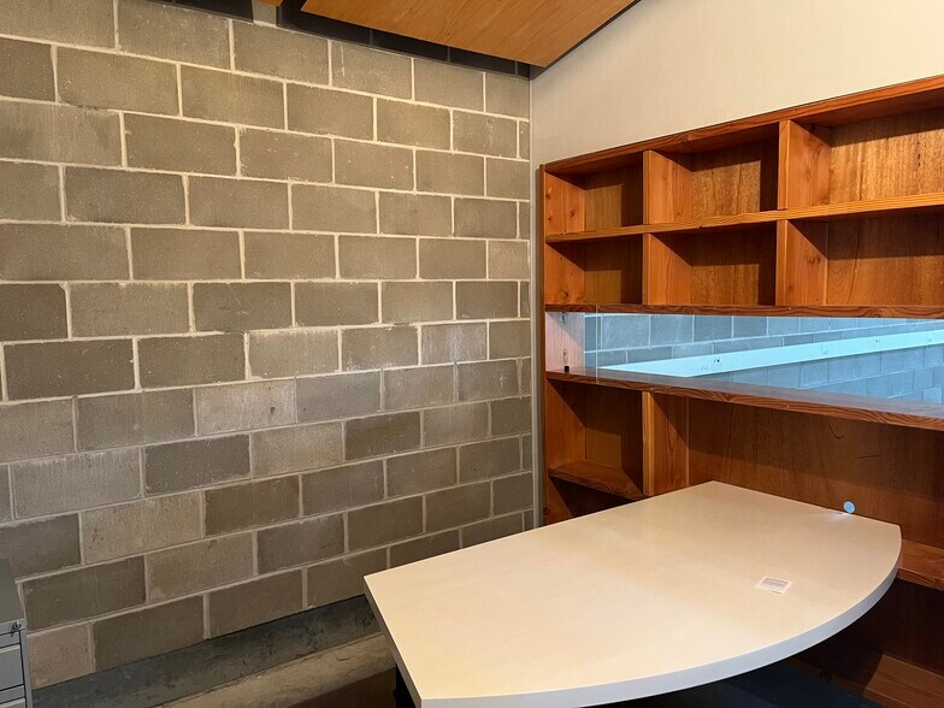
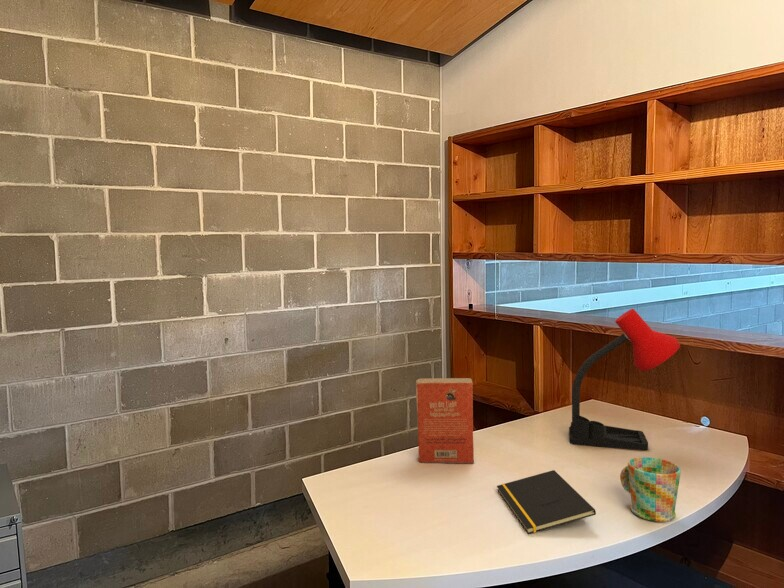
+ desk lamp [568,308,681,451]
+ paperback book [414,377,475,464]
+ mug [619,456,682,523]
+ notepad [496,469,597,535]
